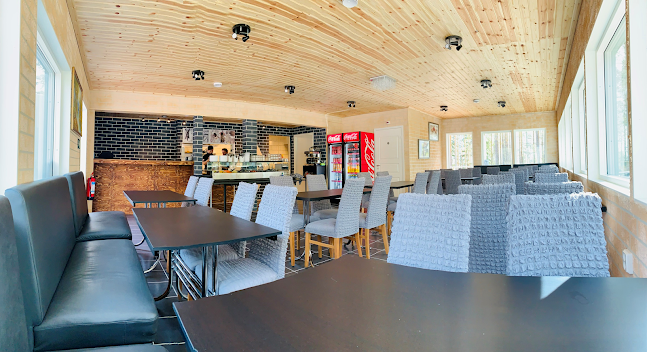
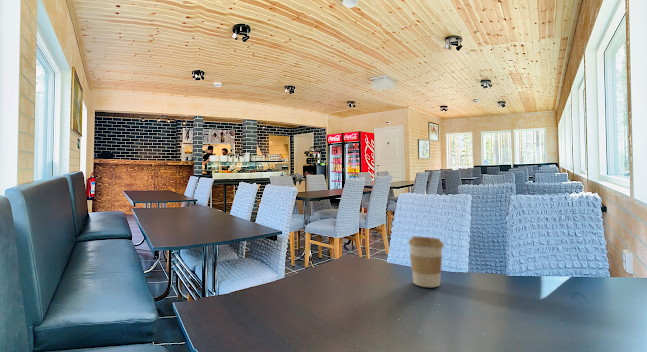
+ coffee cup [408,235,445,288]
